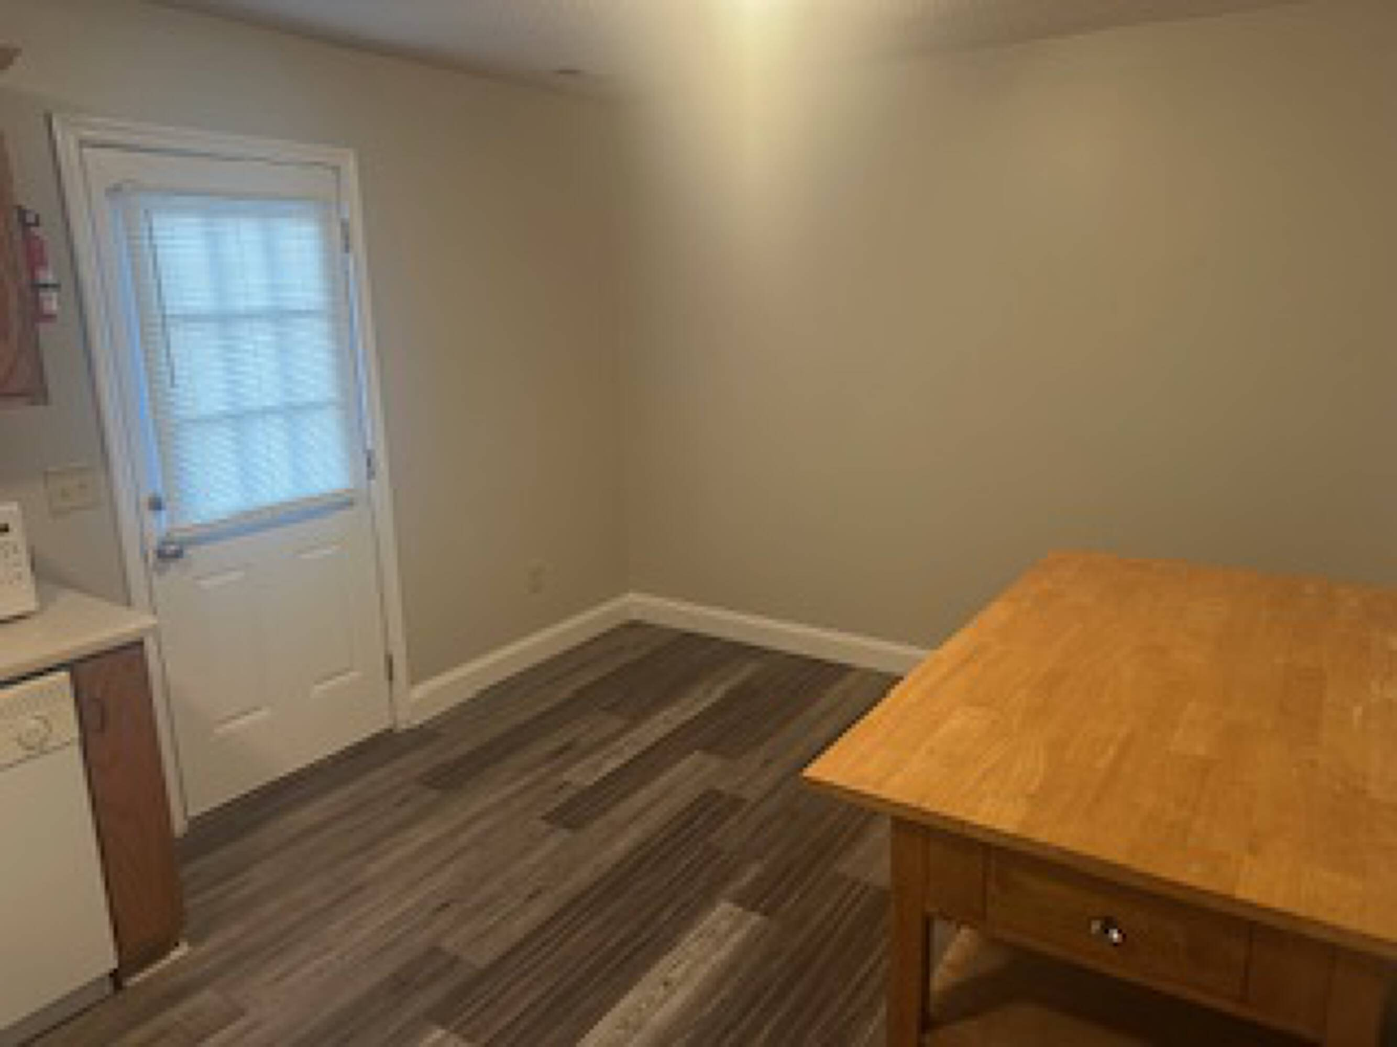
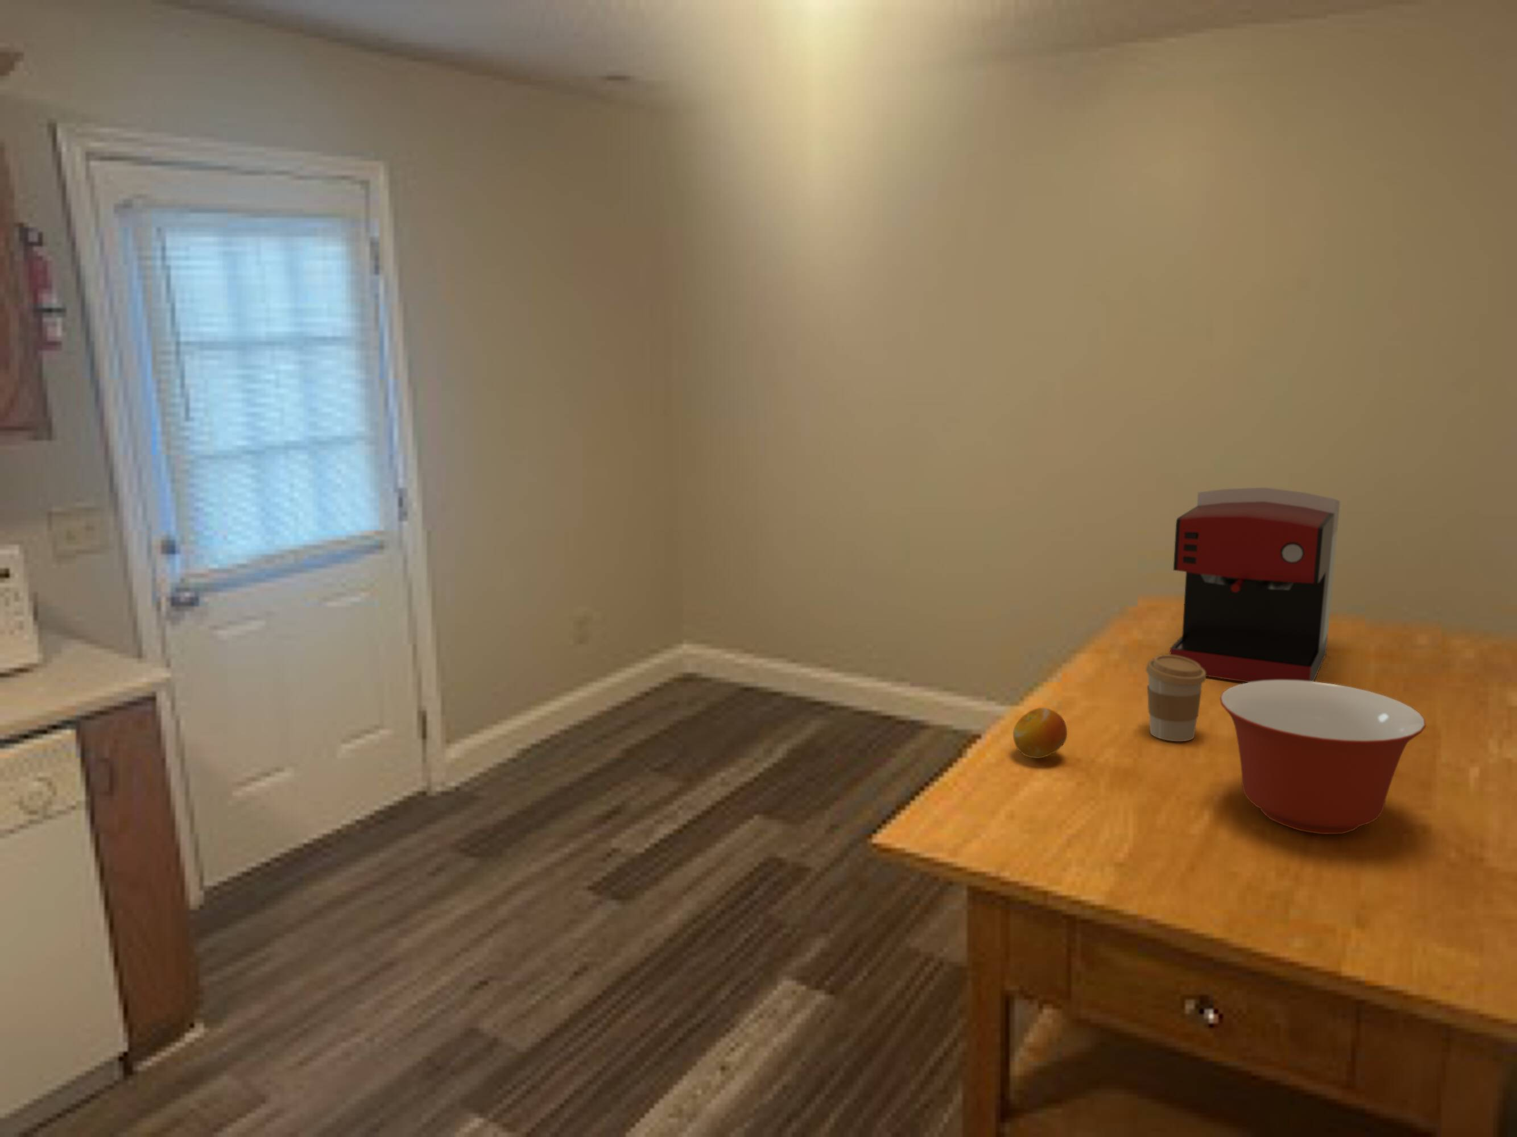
+ coffee cup [1146,654,1206,742]
+ mixing bowl [1218,680,1426,835]
+ coffee maker [1169,487,1340,683]
+ fruit [1013,707,1068,758]
